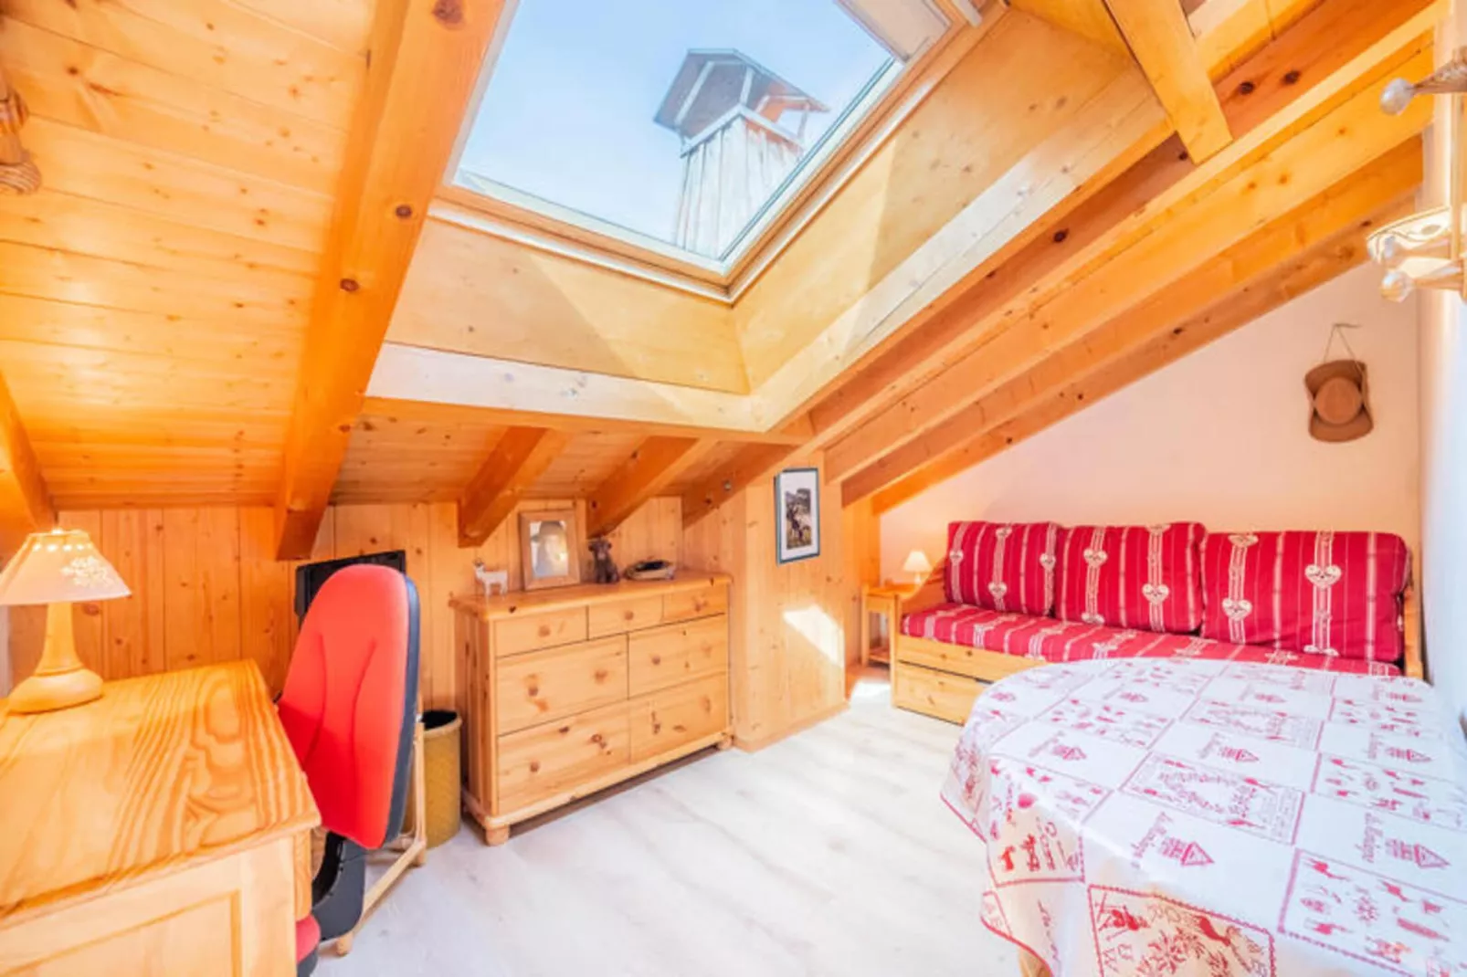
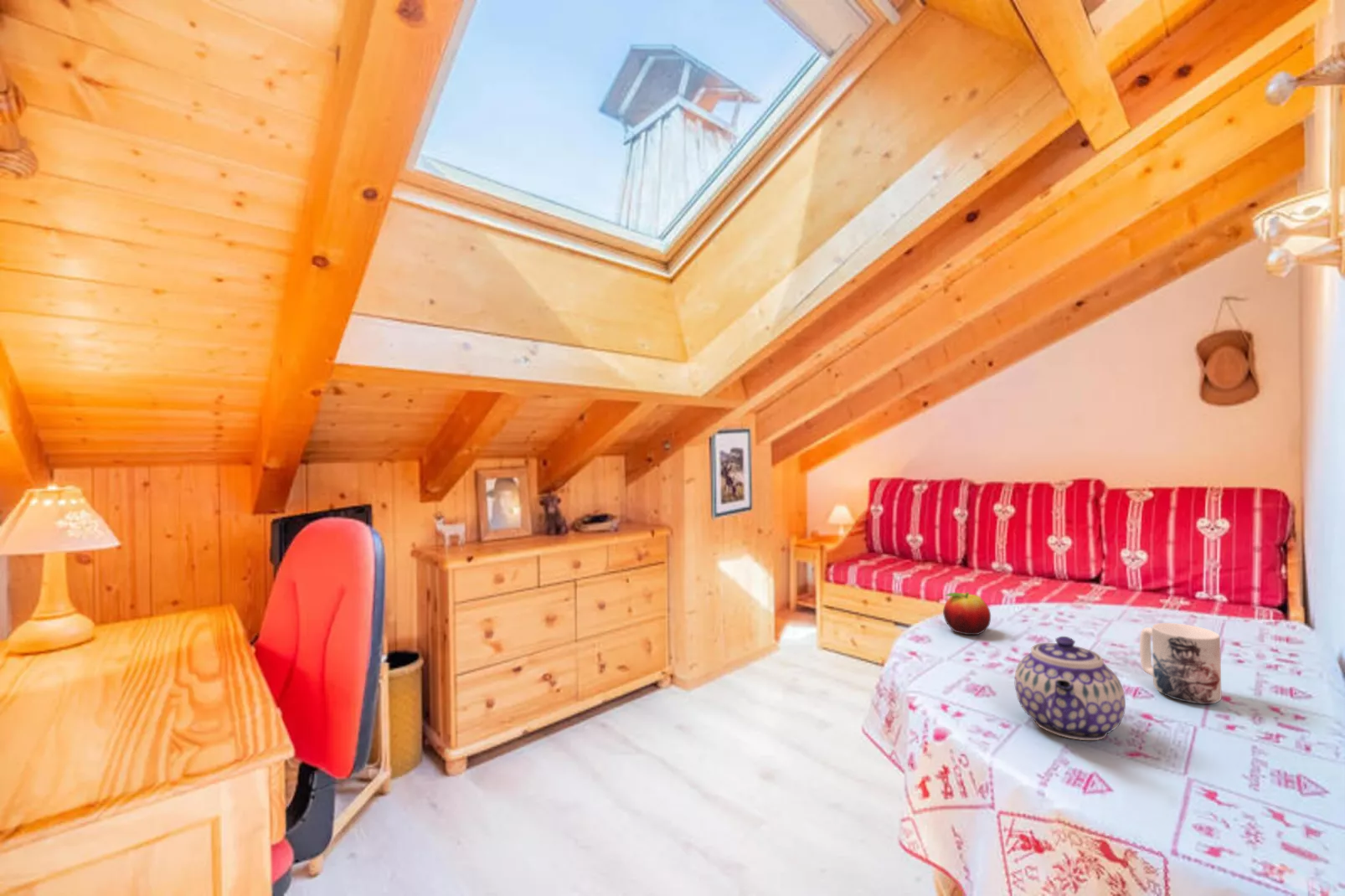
+ mug [1139,622,1222,705]
+ fruit [942,592,992,636]
+ teapot [1014,636,1126,741]
